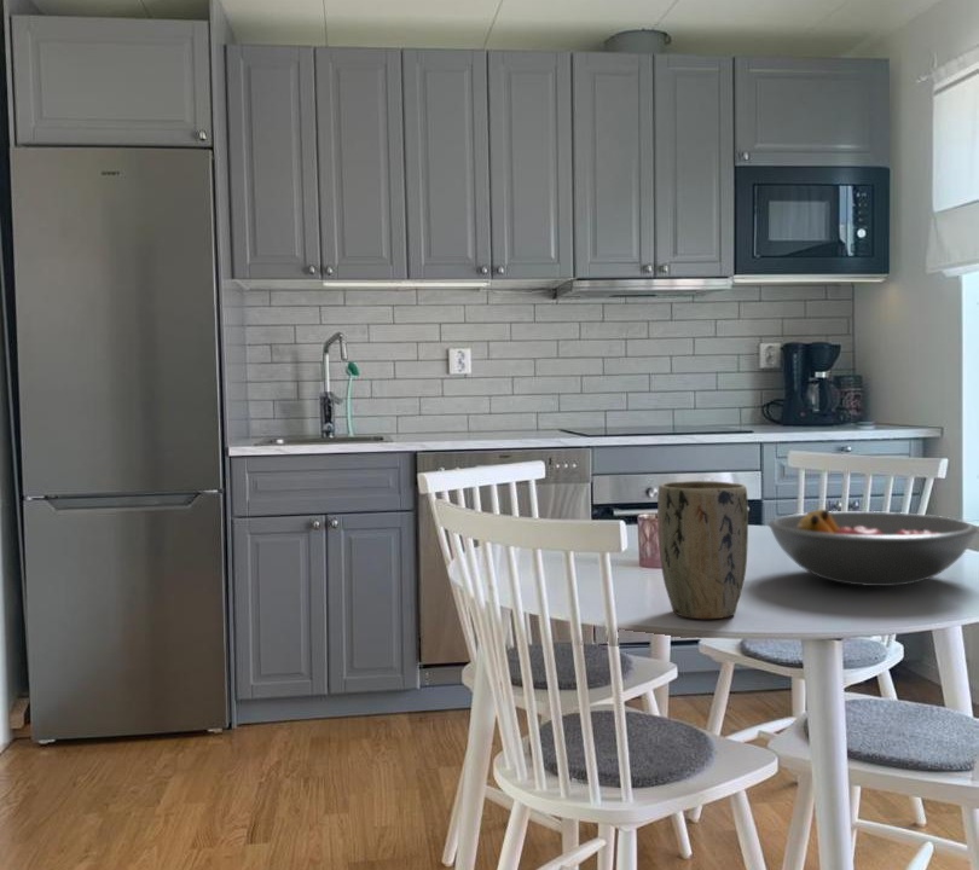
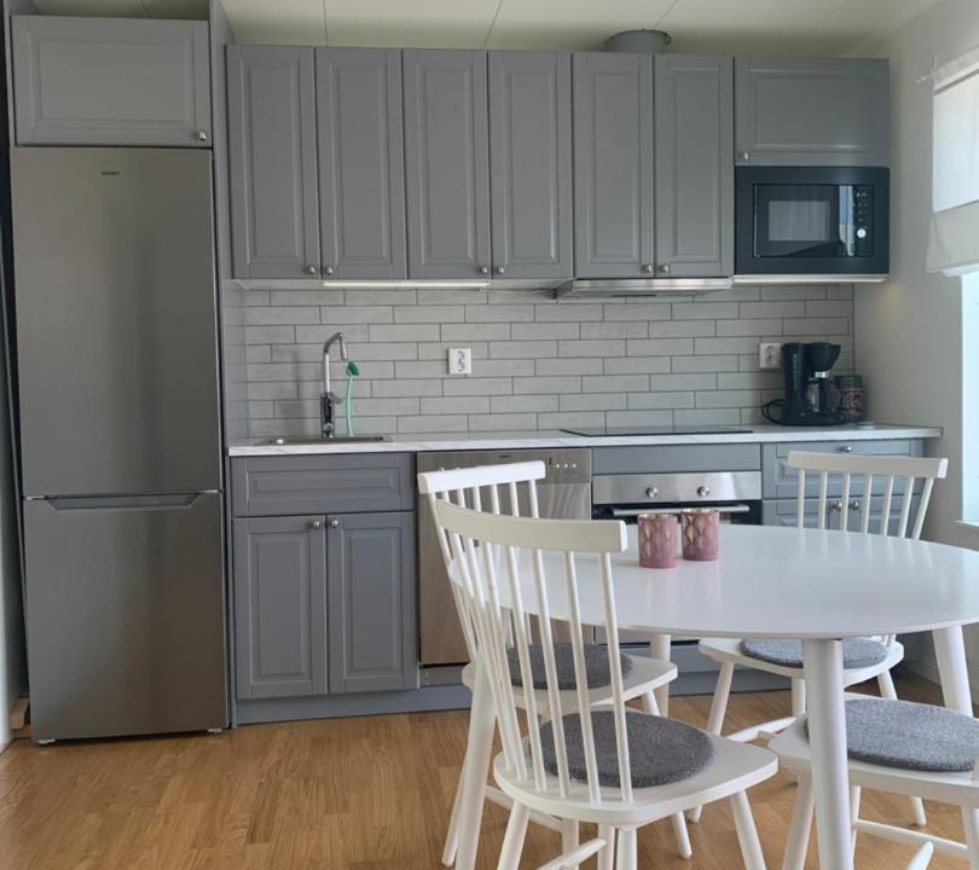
- fruit bowl [767,509,979,587]
- plant pot [656,480,749,620]
